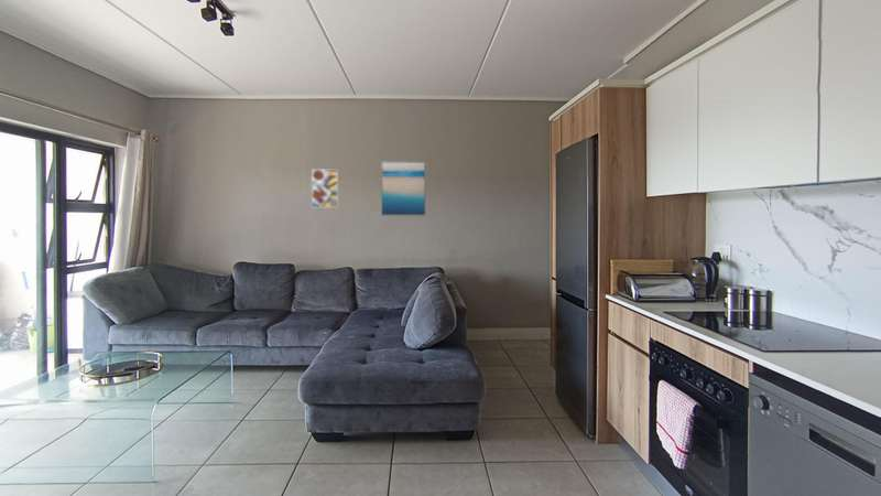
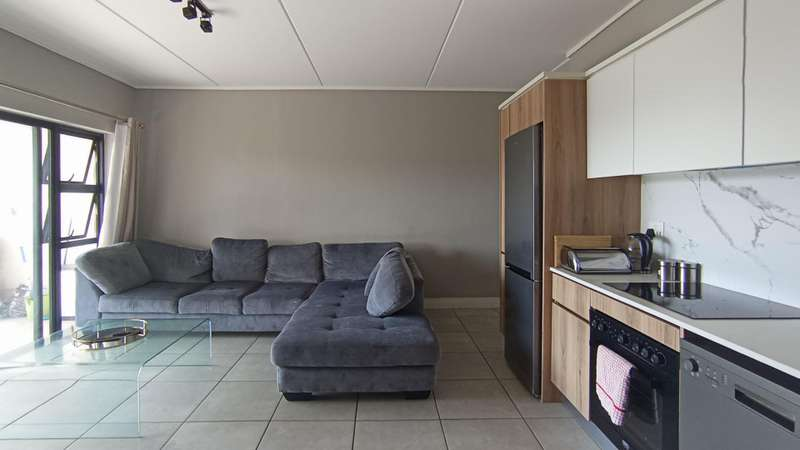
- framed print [311,169,339,208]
- wall art [380,160,427,217]
